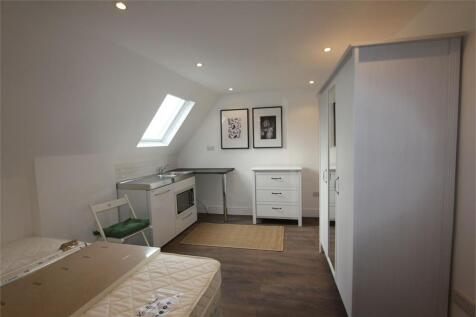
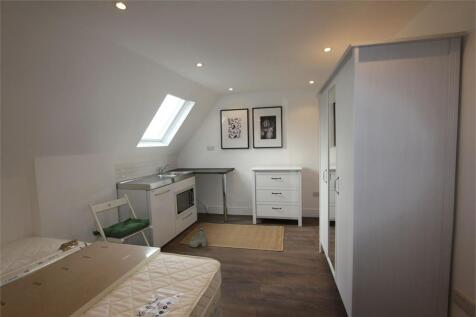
+ boots [188,226,208,248]
